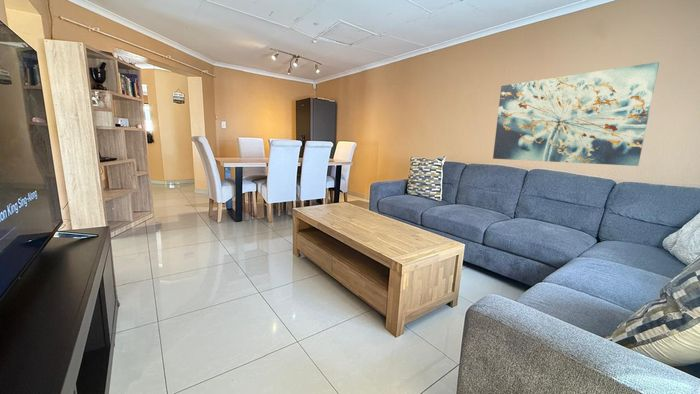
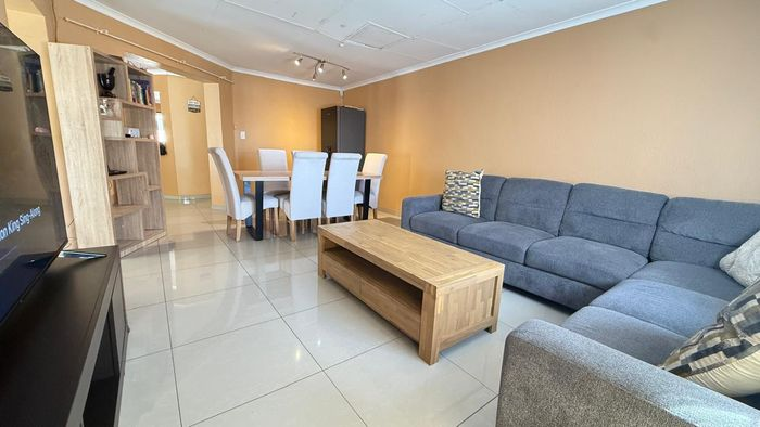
- wall art [492,61,660,167]
